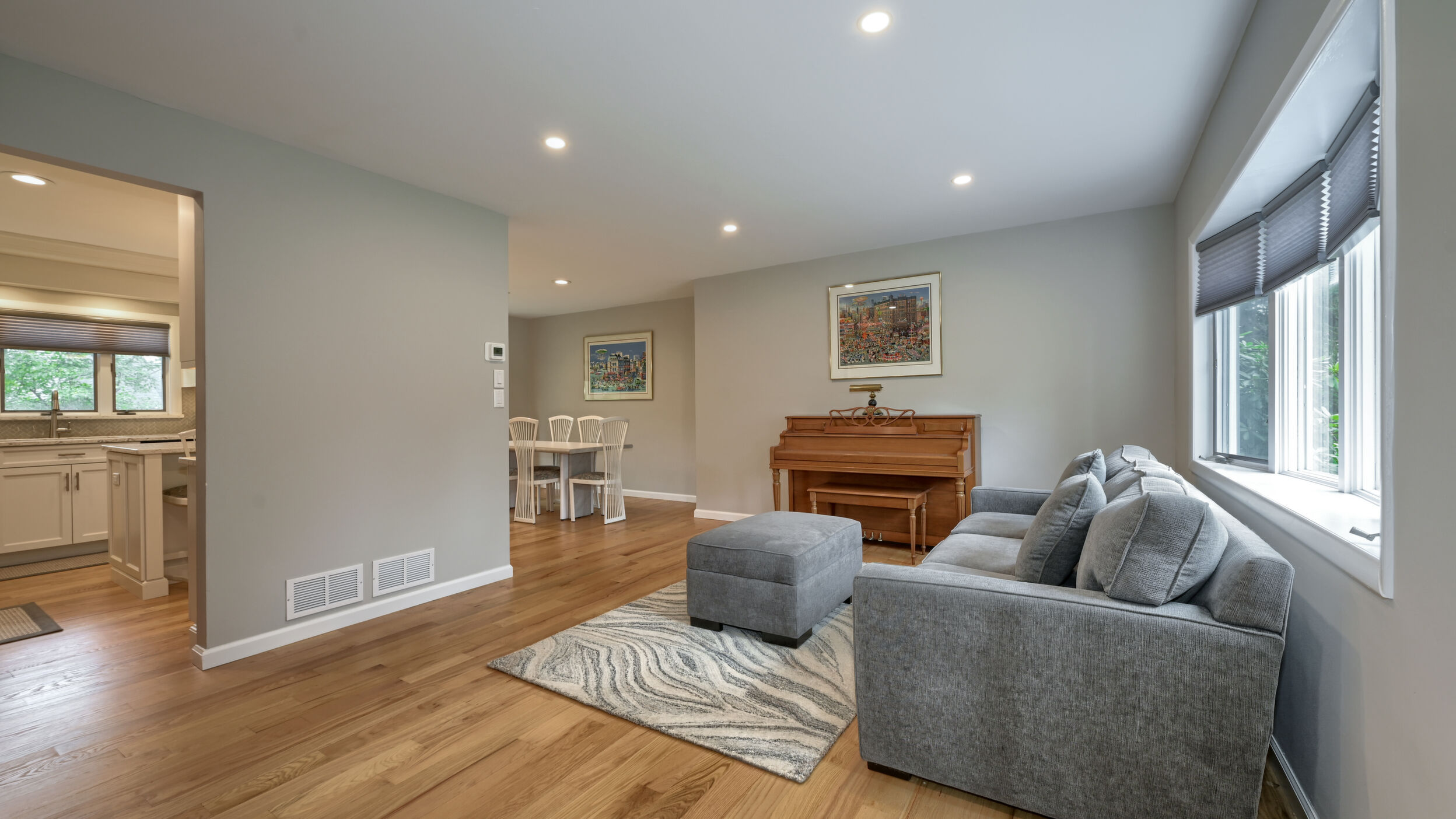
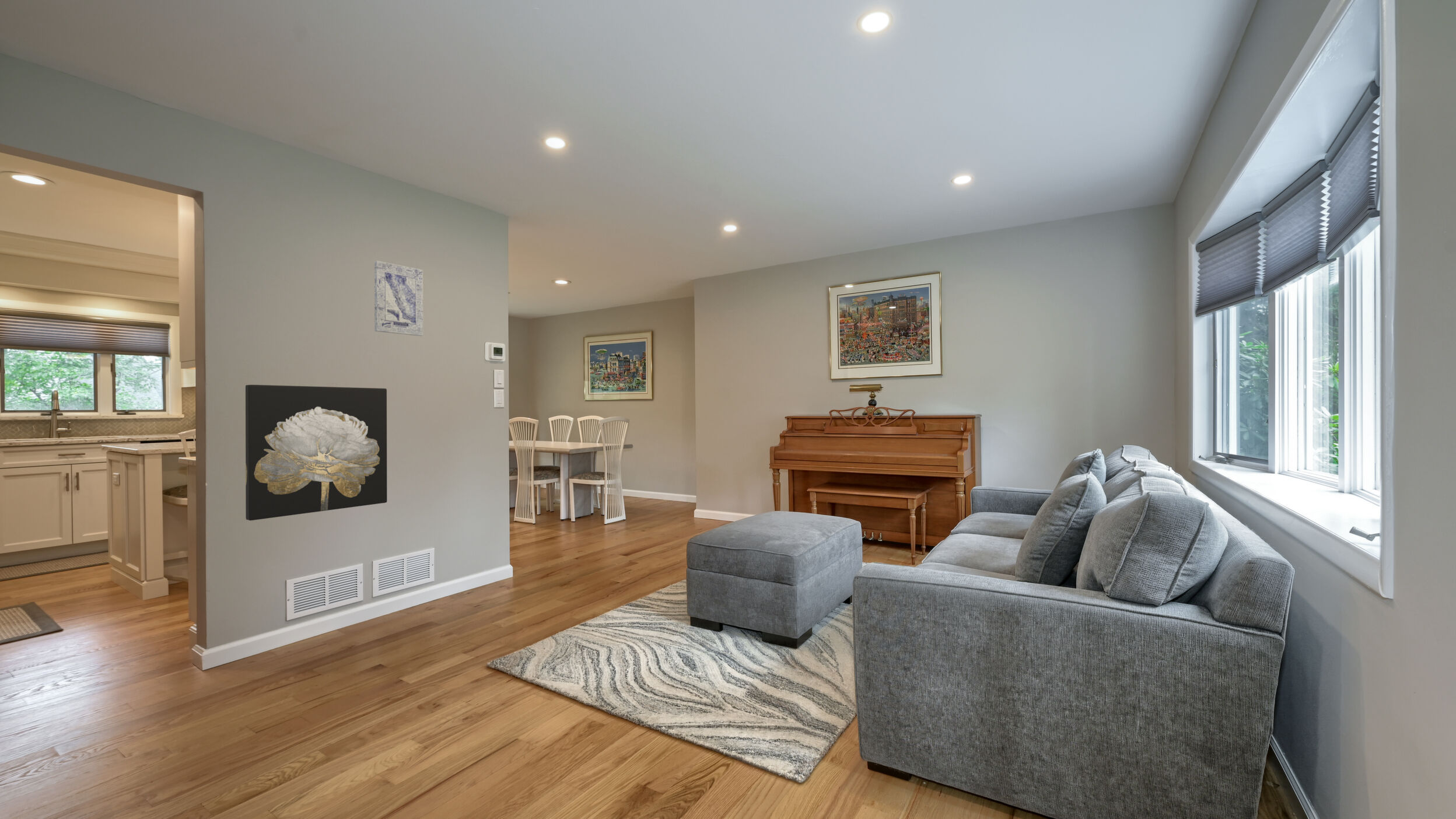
+ wall art [374,260,424,337]
+ wall art [245,384,387,521]
